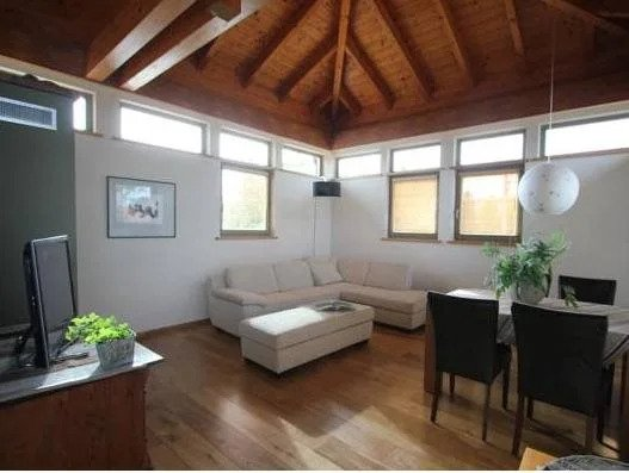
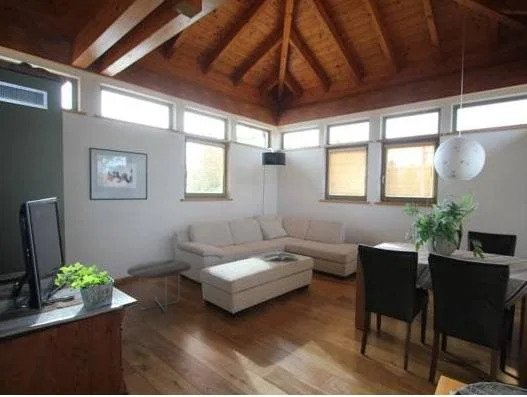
+ side table [126,259,193,313]
